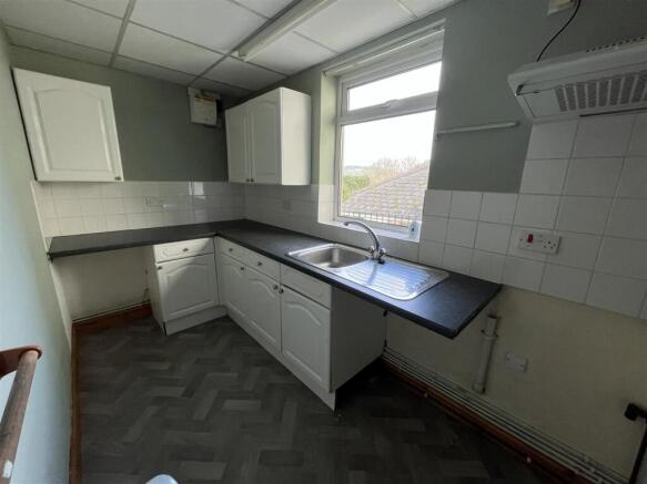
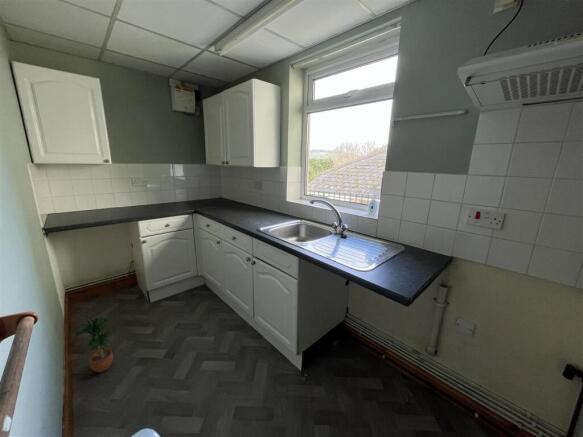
+ potted plant [73,314,114,373]
